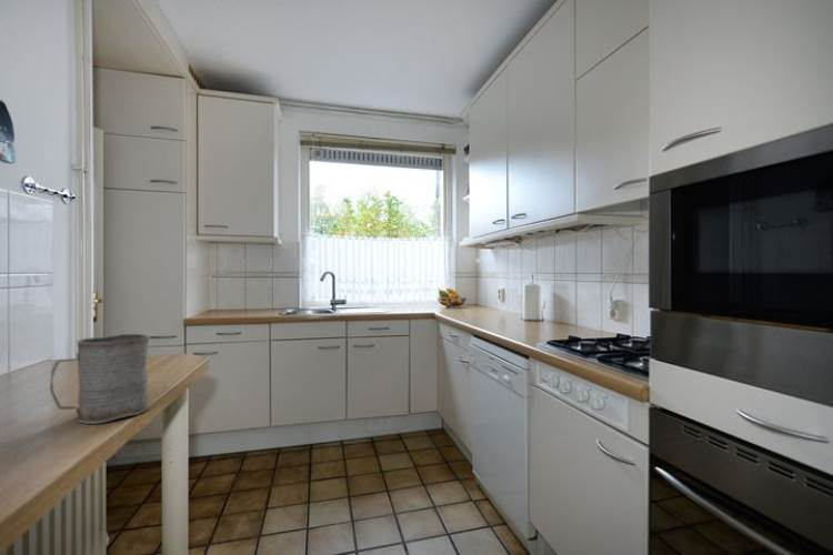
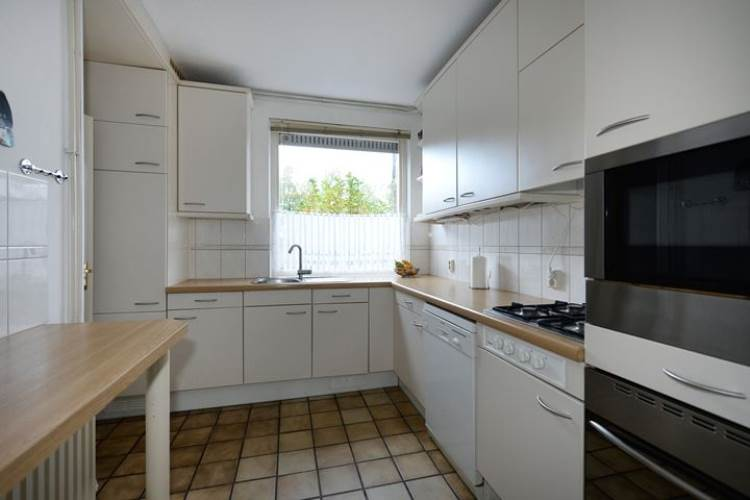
- mug [49,333,150,425]
